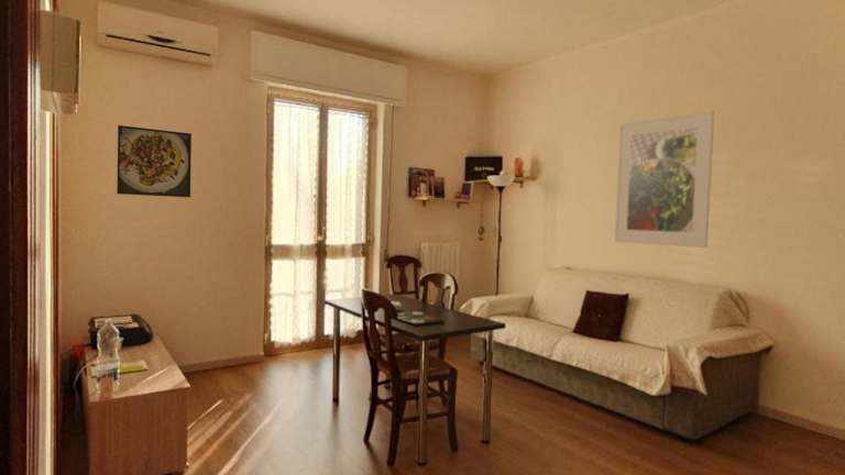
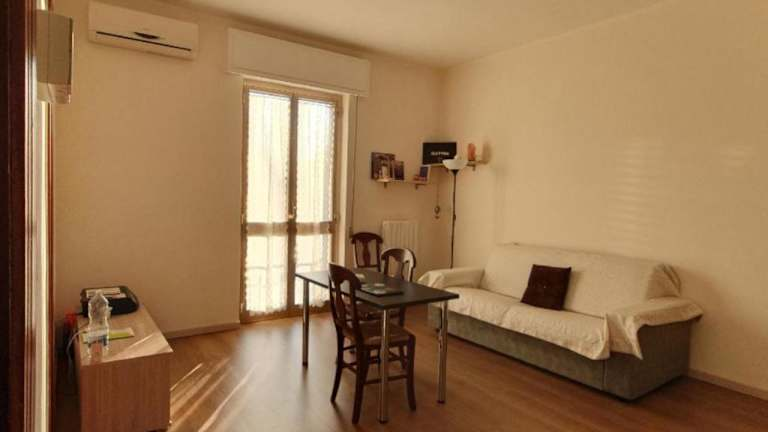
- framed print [116,124,193,198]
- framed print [613,110,715,248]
